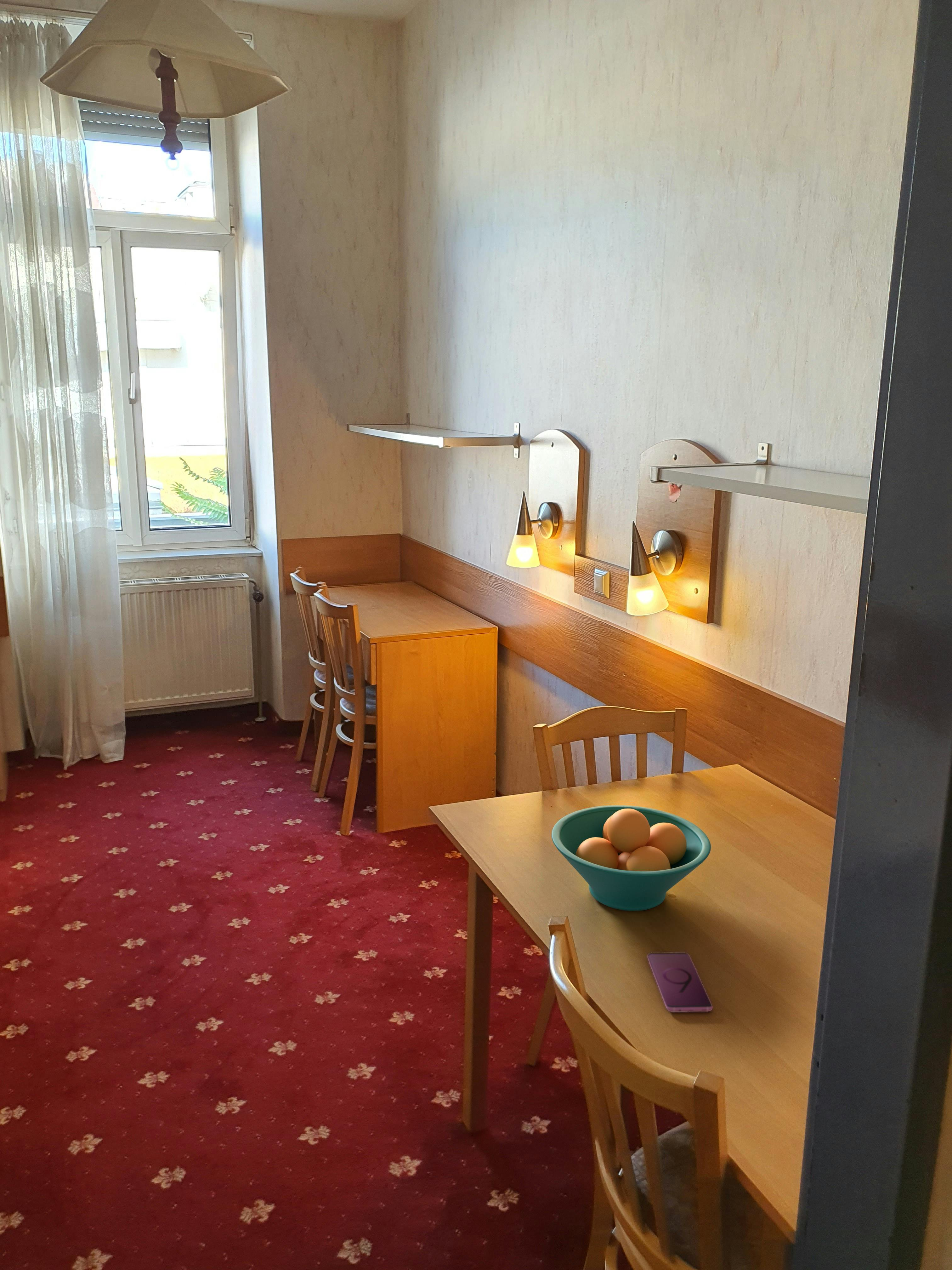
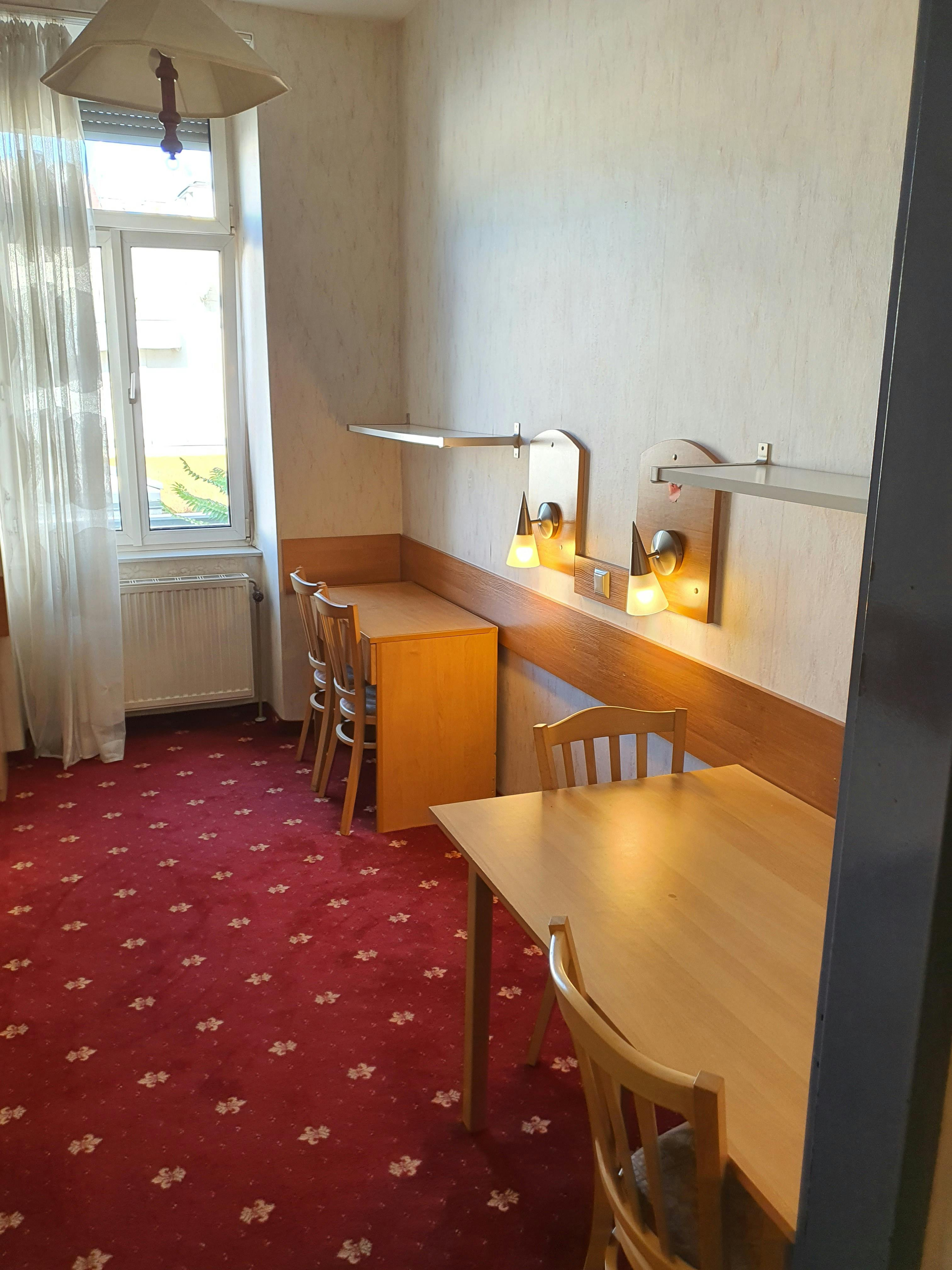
- smartphone [647,952,713,1012]
- fruit bowl [551,805,711,911]
